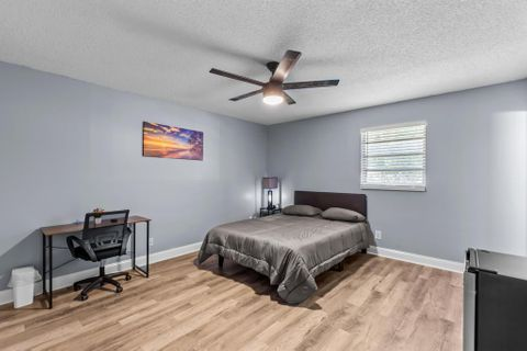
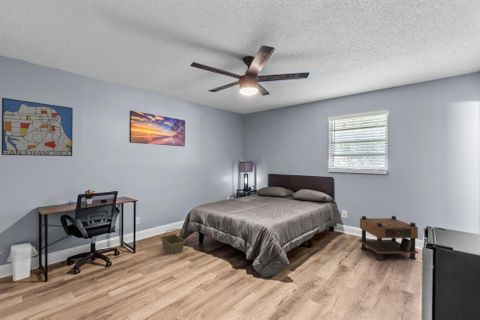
+ basket [160,228,186,256]
+ nightstand [357,215,419,262]
+ wall art [1,97,74,157]
